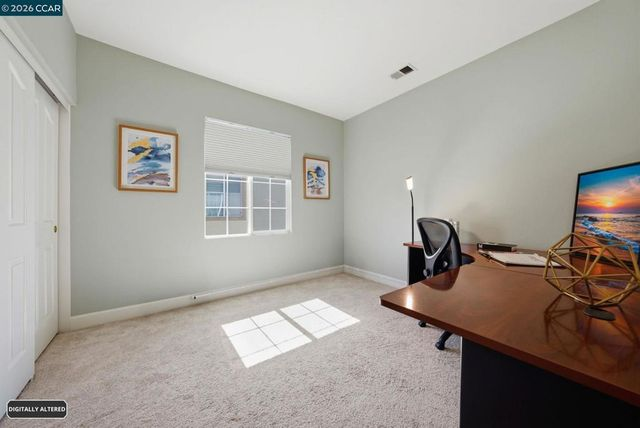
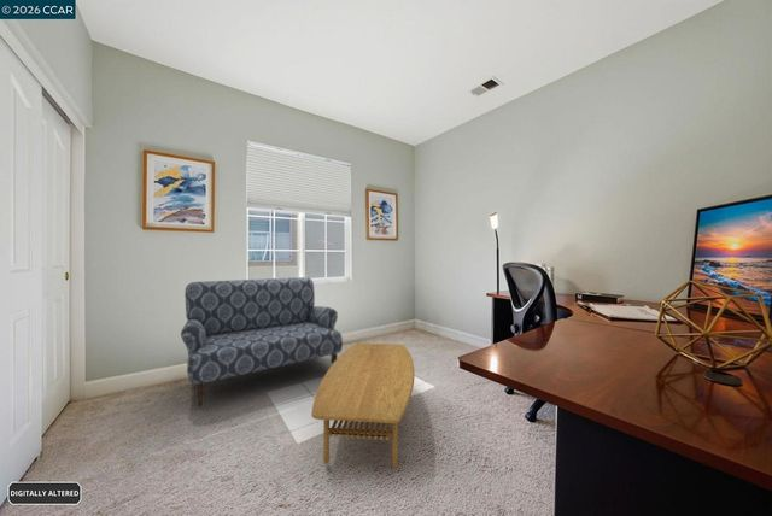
+ sofa [180,276,344,409]
+ coffee table [310,342,416,469]
